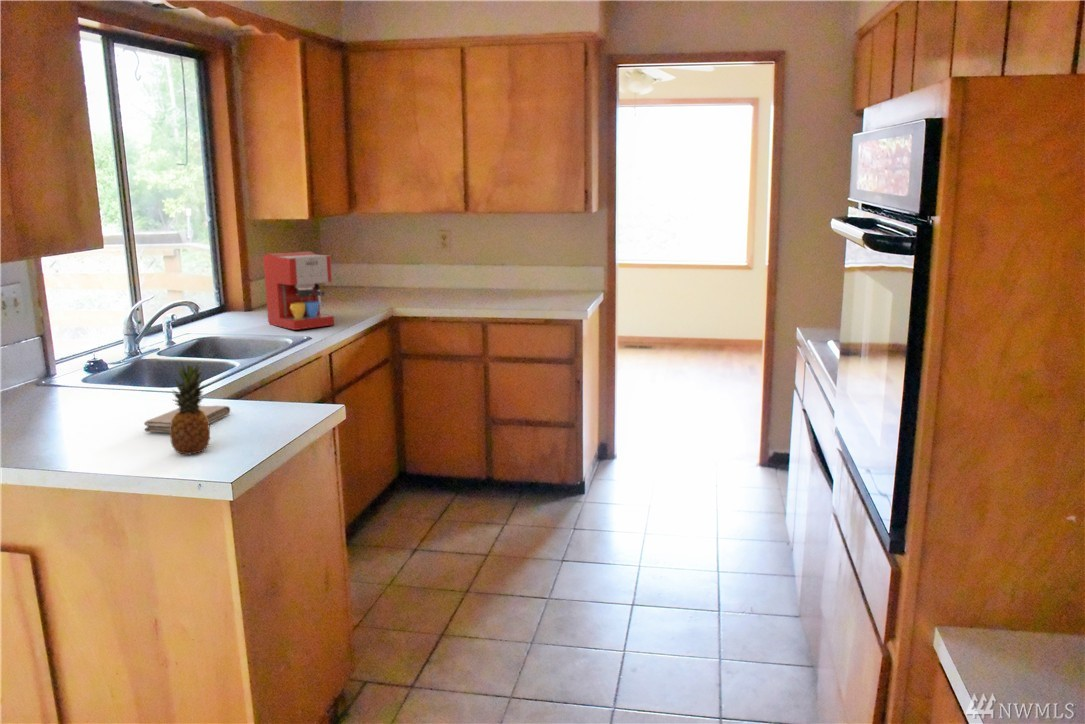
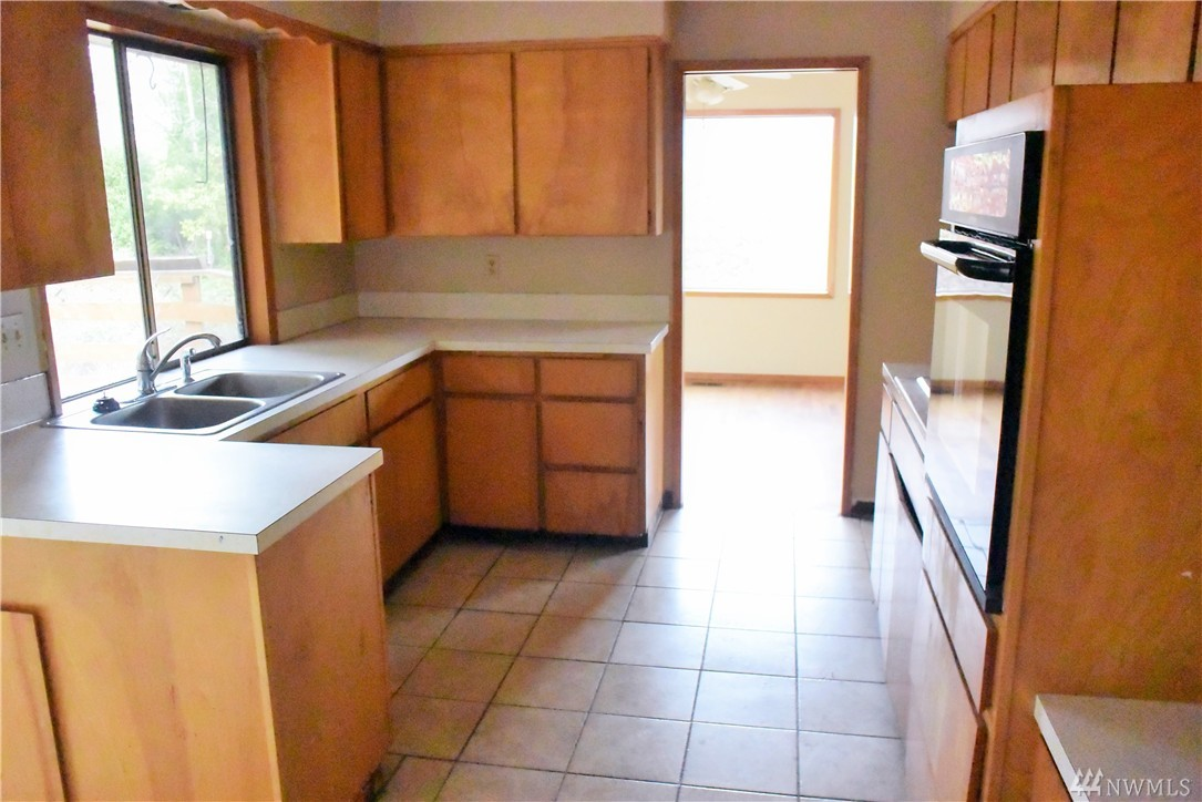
- coffee maker [262,251,335,331]
- fruit [169,359,212,455]
- washcloth [143,404,231,433]
